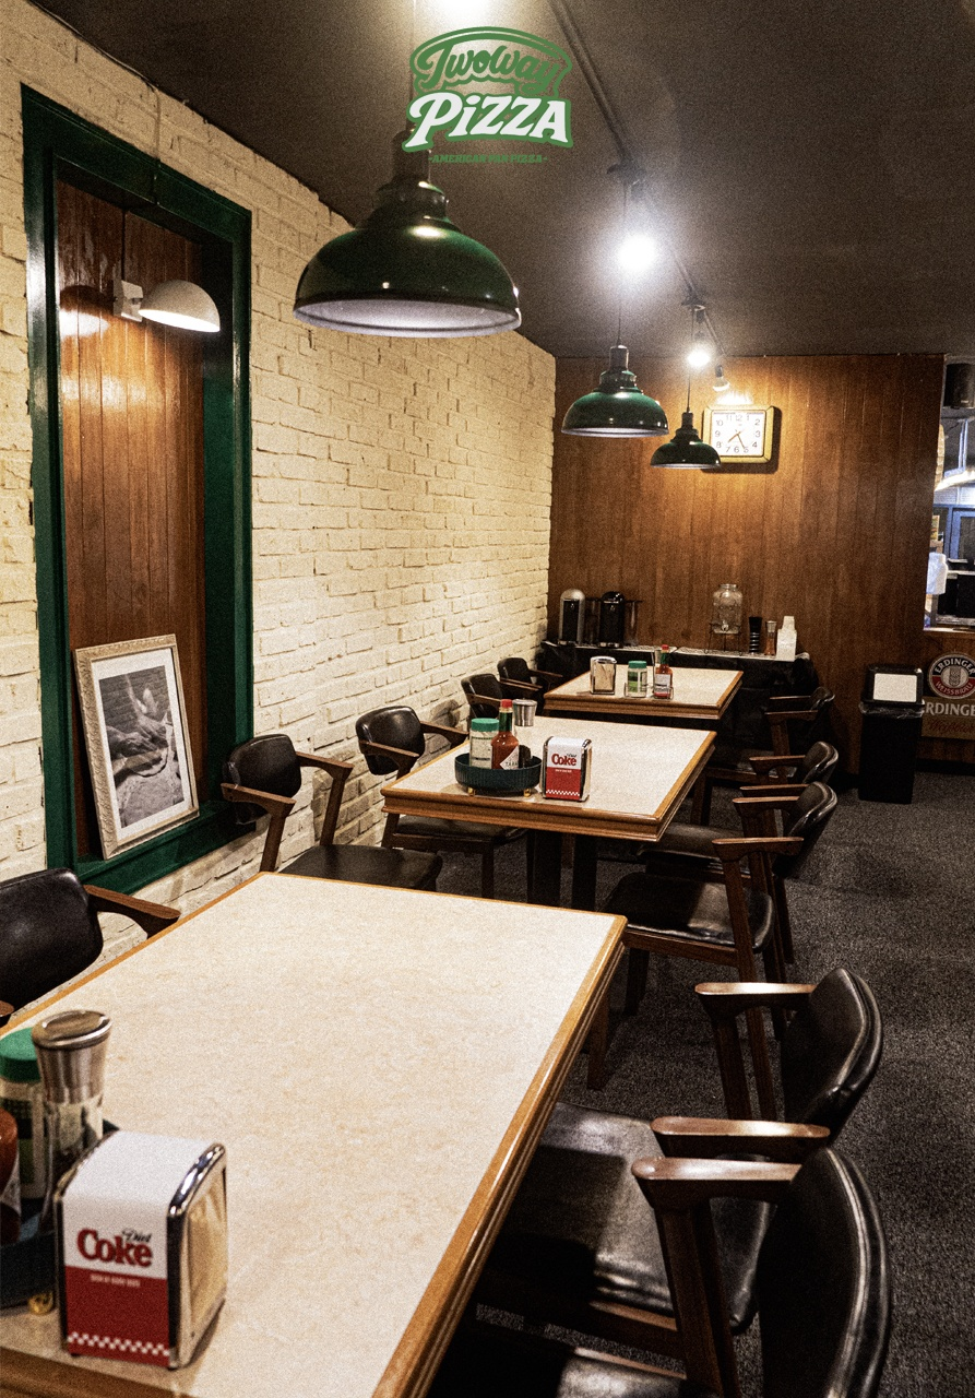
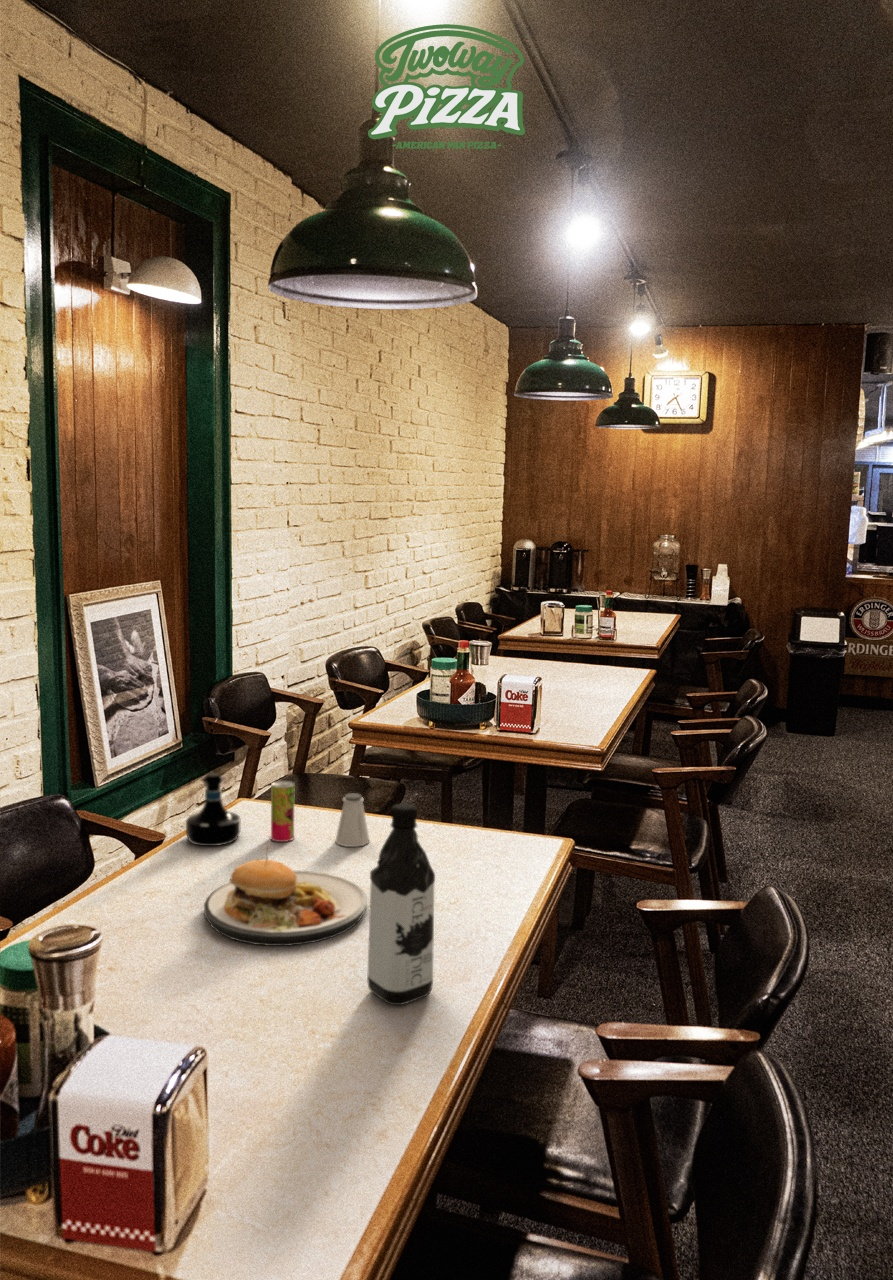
+ plate [203,836,368,947]
+ tequila bottle [185,772,241,847]
+ water bottle [366,802,436,1006]
+ saltshaker [334,792,371,848]
+ beverage can [270,780,296,843]
